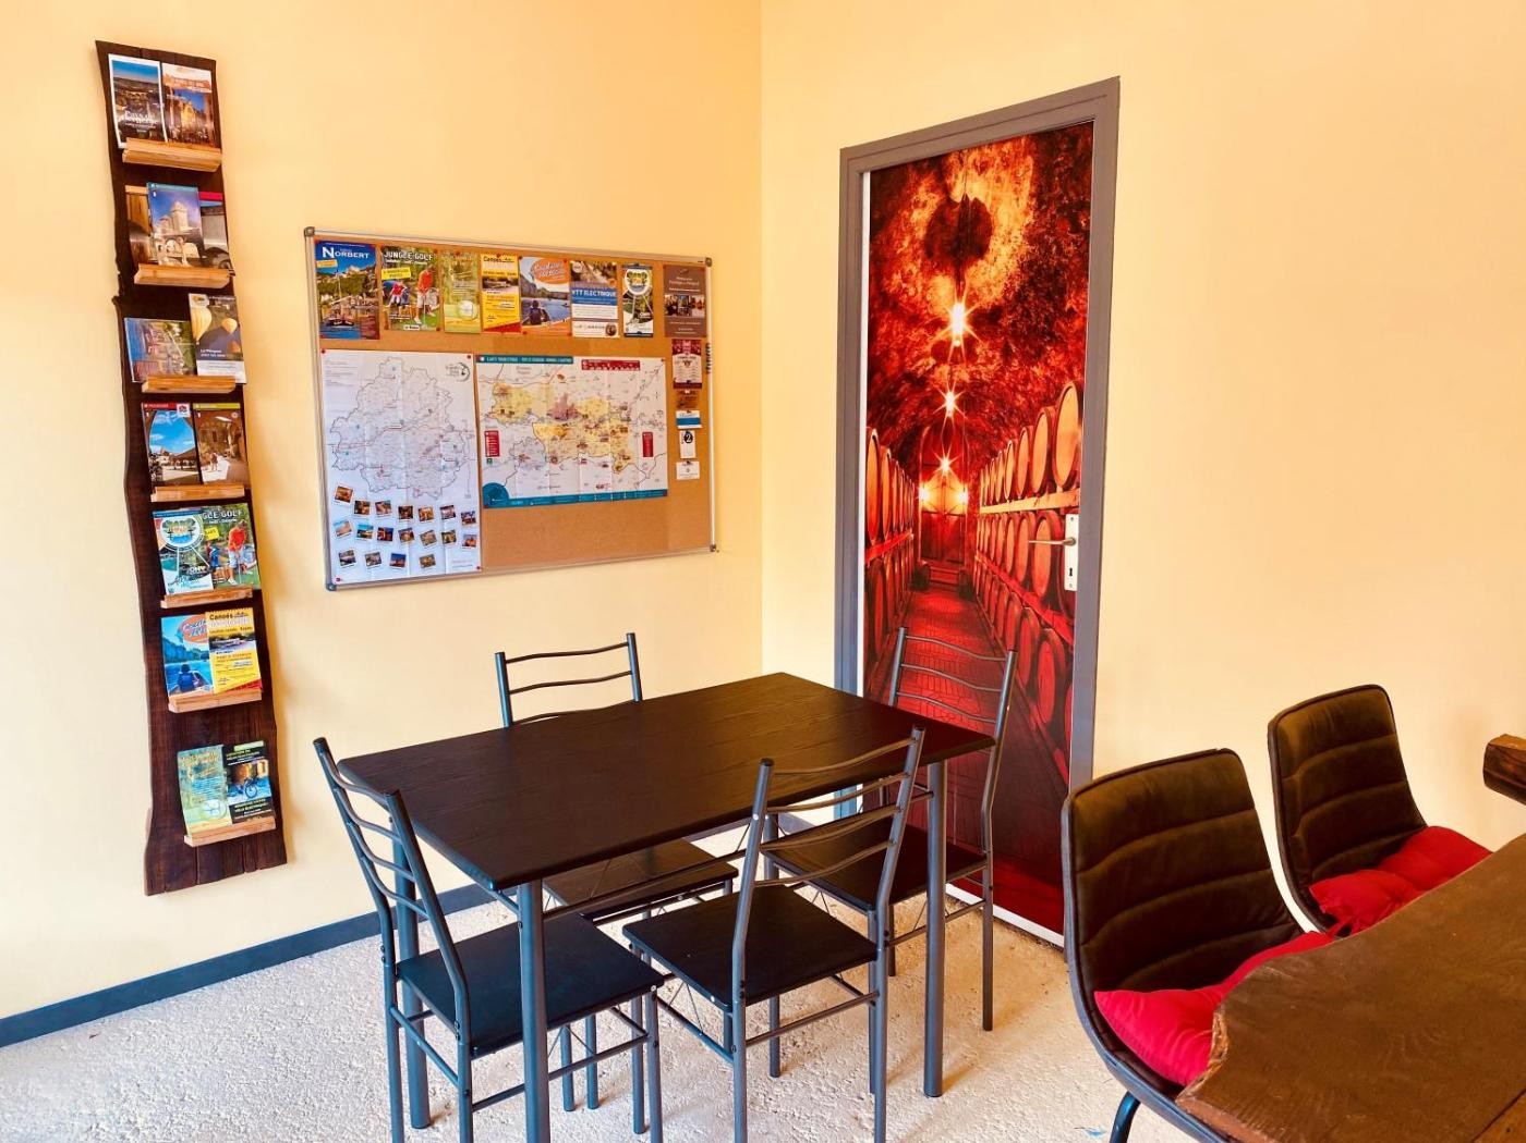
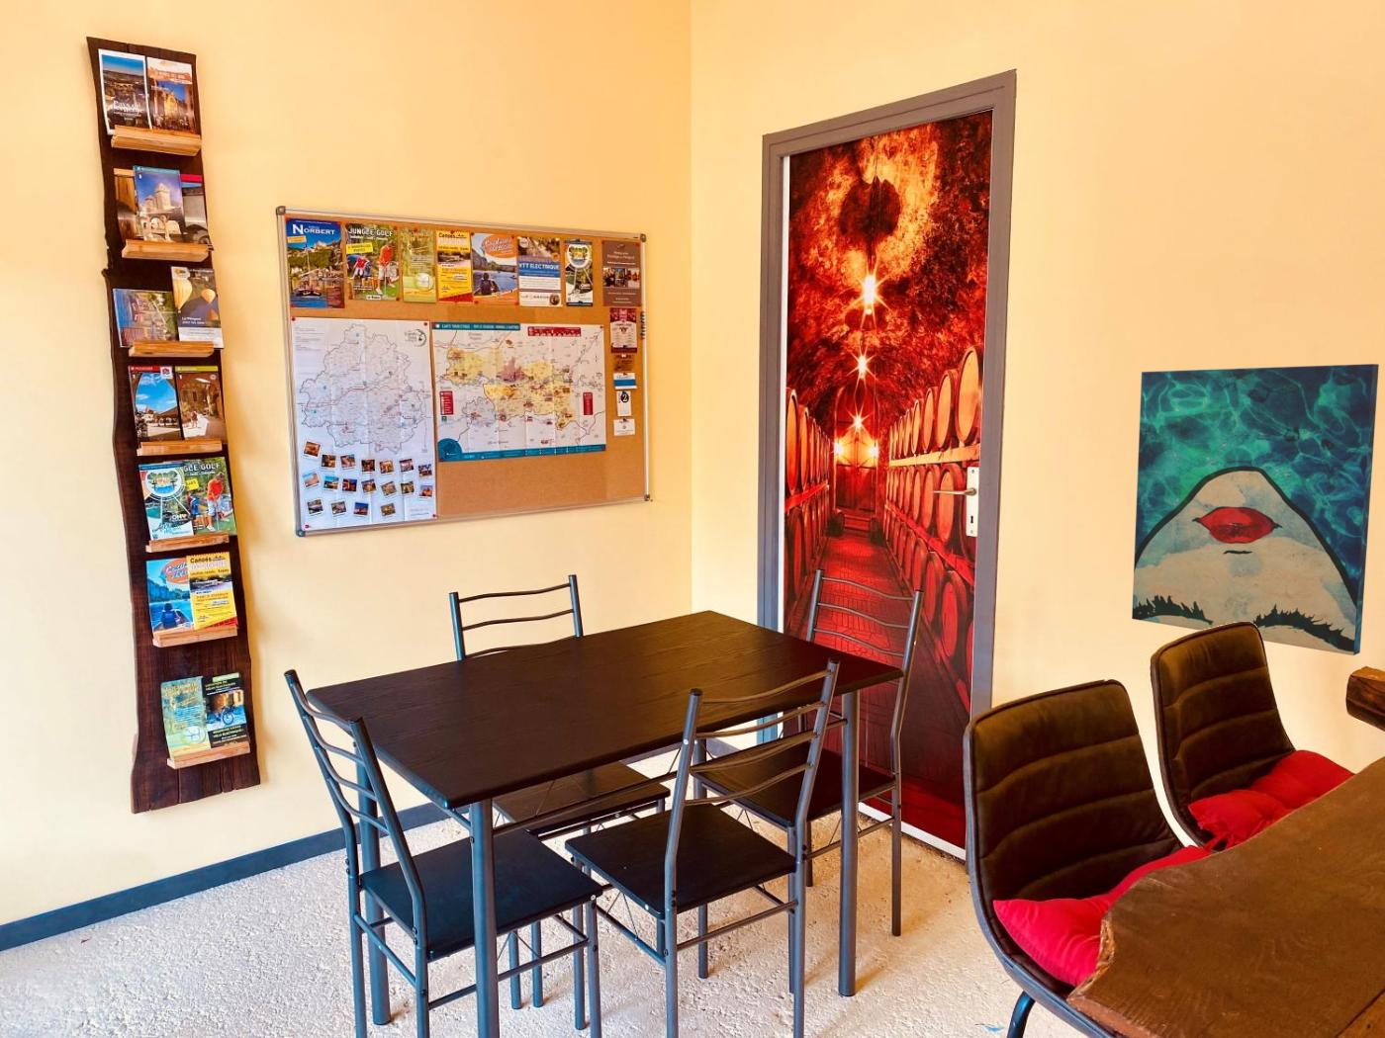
+ wall art [1131,363,1380,656]
